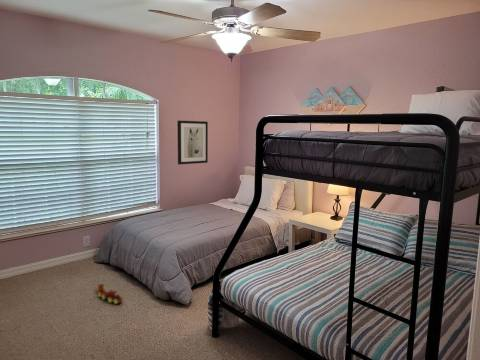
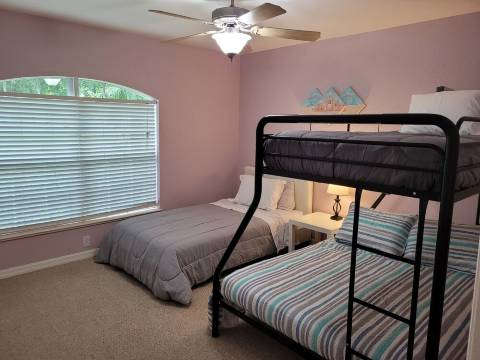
- wall art [176,120,209,165]
- toy train [96,283,124,305]
